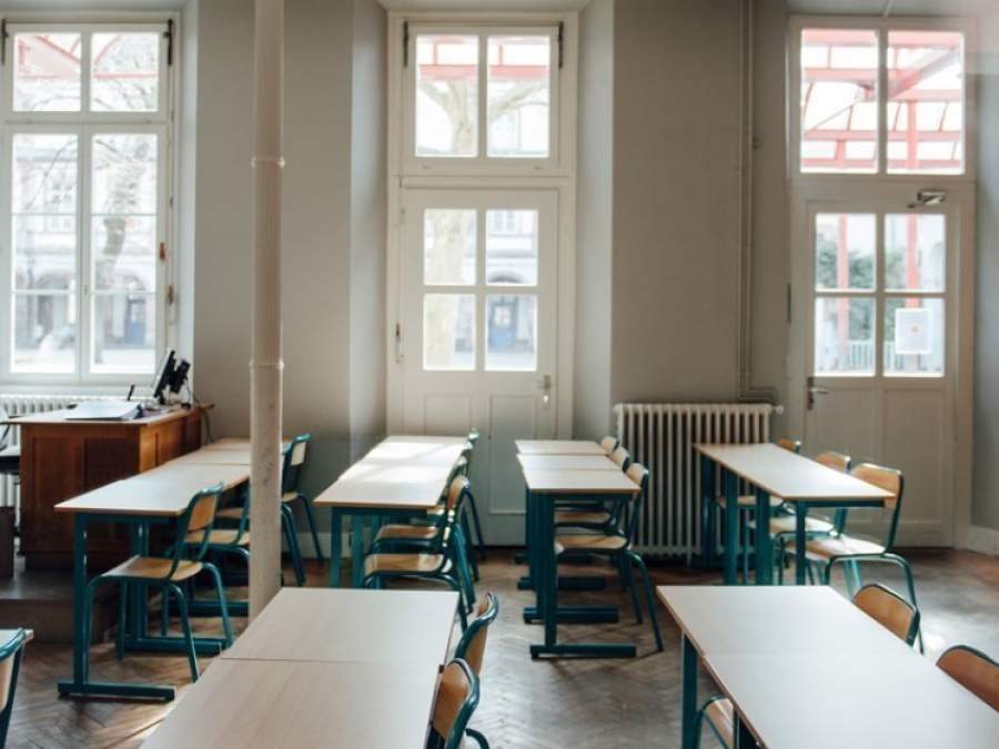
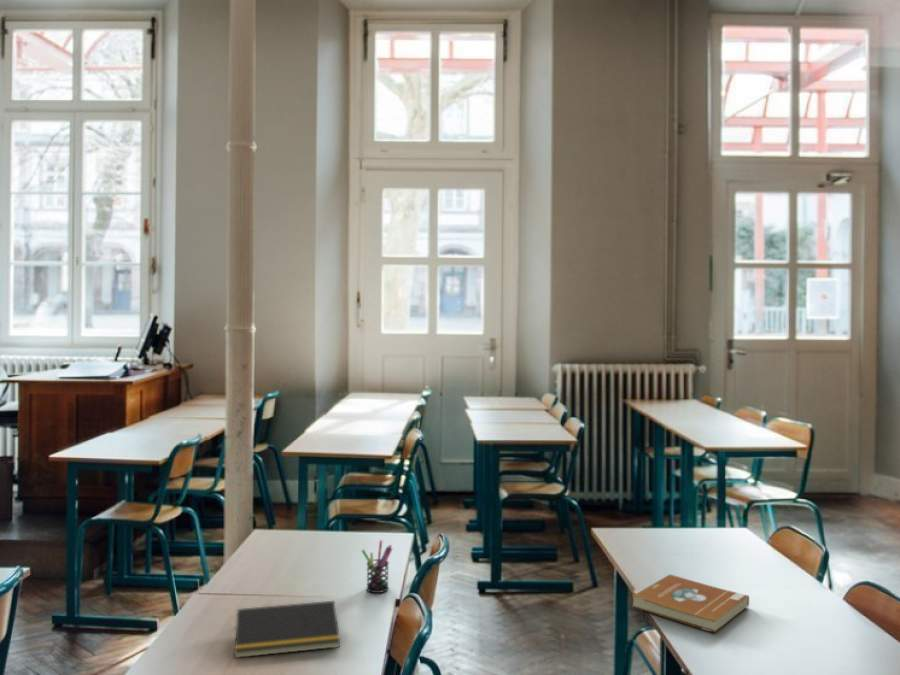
+ pen holder [361,539,393,594]
+ notepad [234,600,341,659]
+ book [631,574,750,634]
